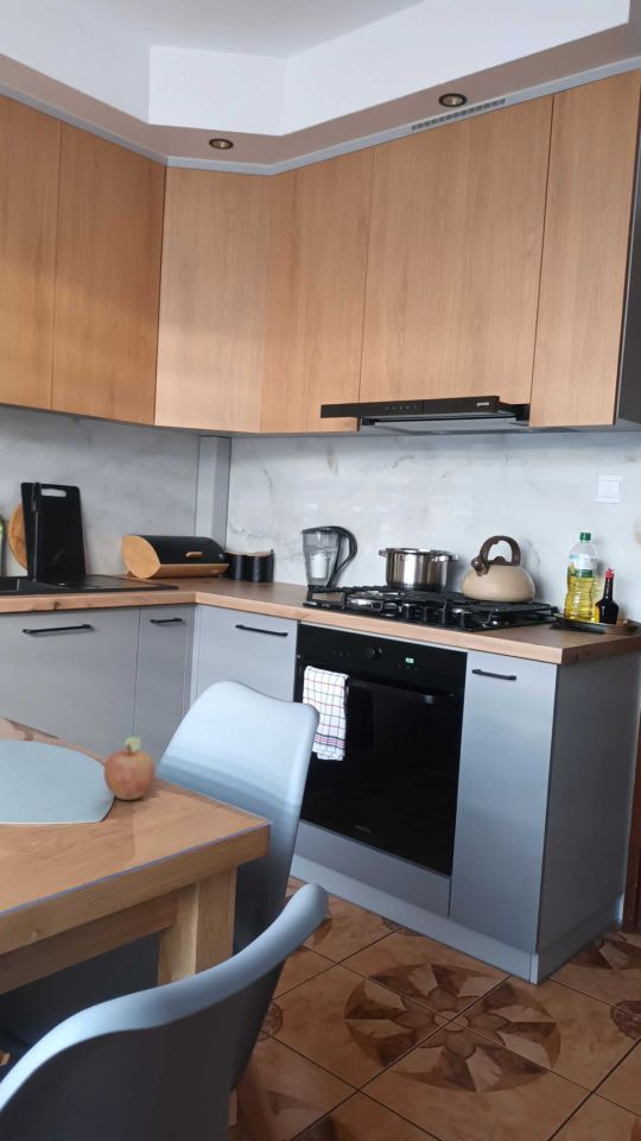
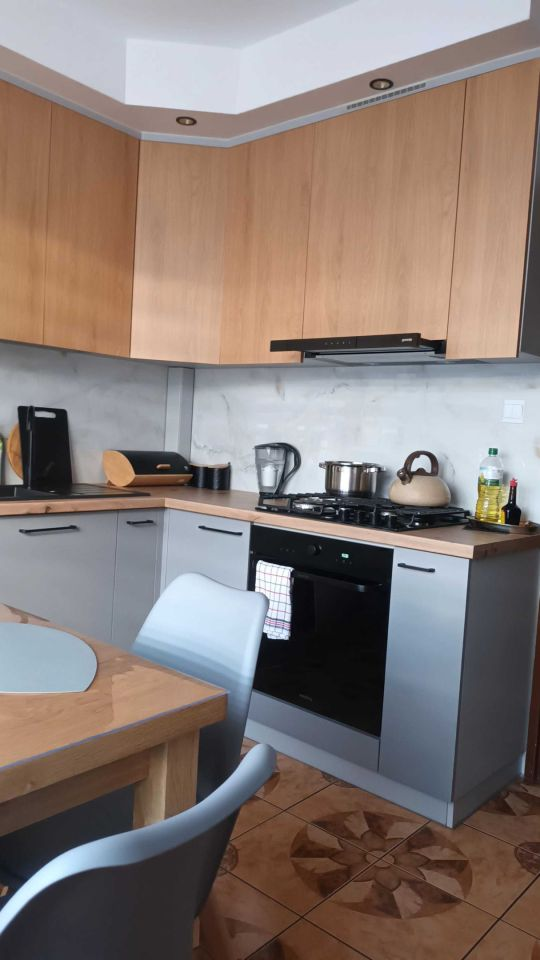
- fruit [103,736,156,801]
